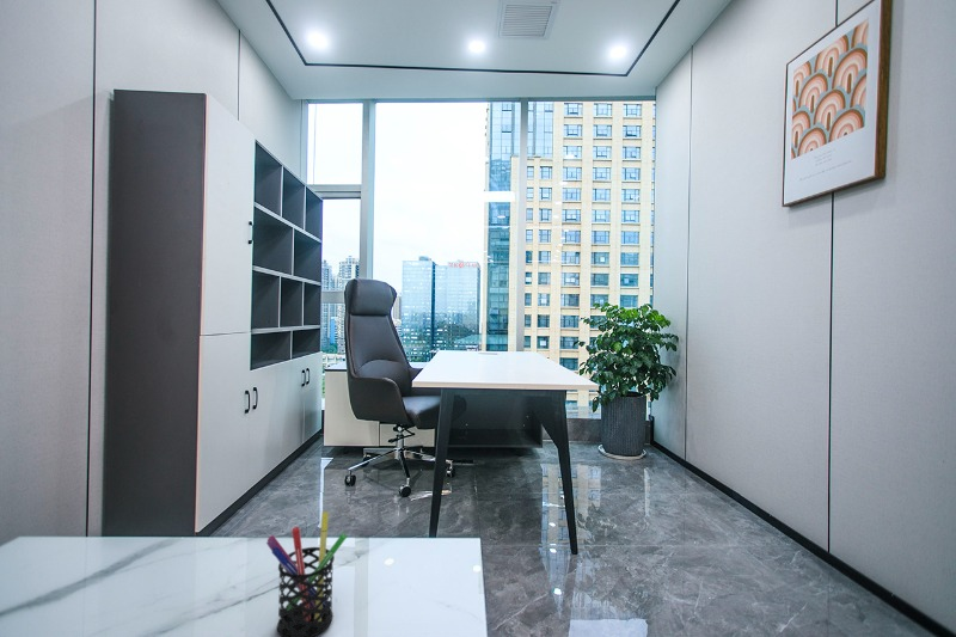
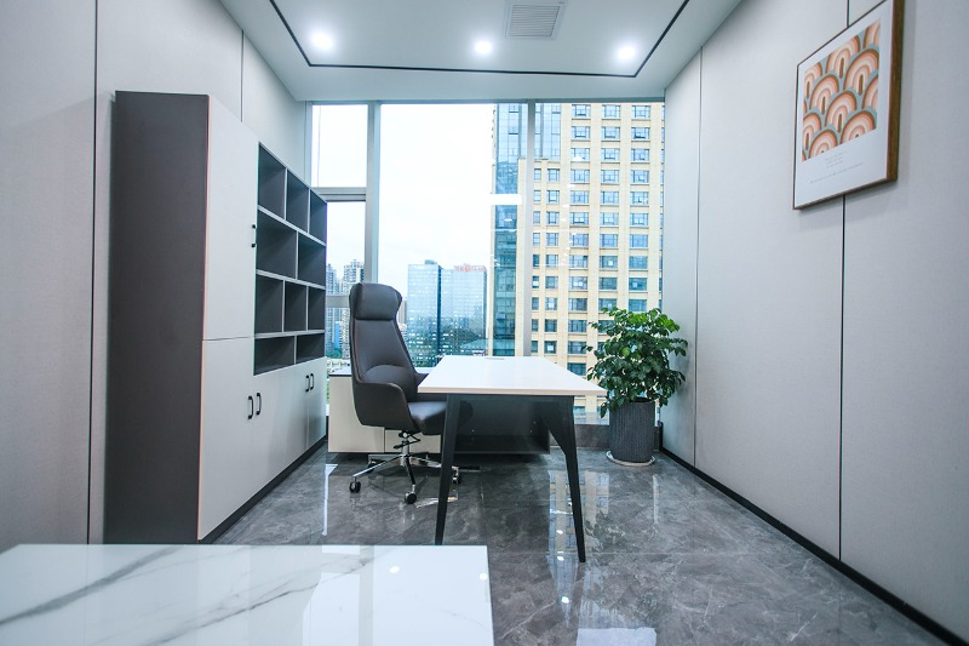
- pen holder [265,510,348,637]
